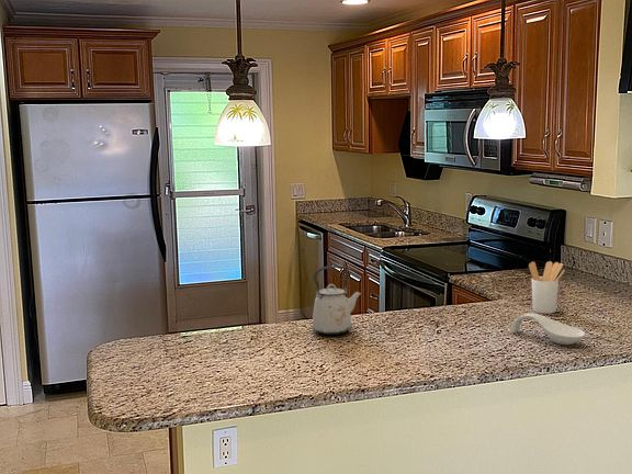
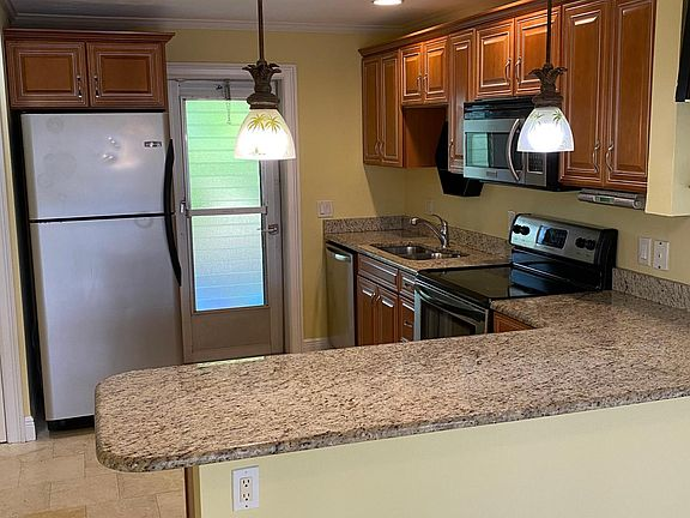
- kettle [312,264,362,336]
- utensil holder [528,260,565,315]
- spoon rest [509,313,587,346]
